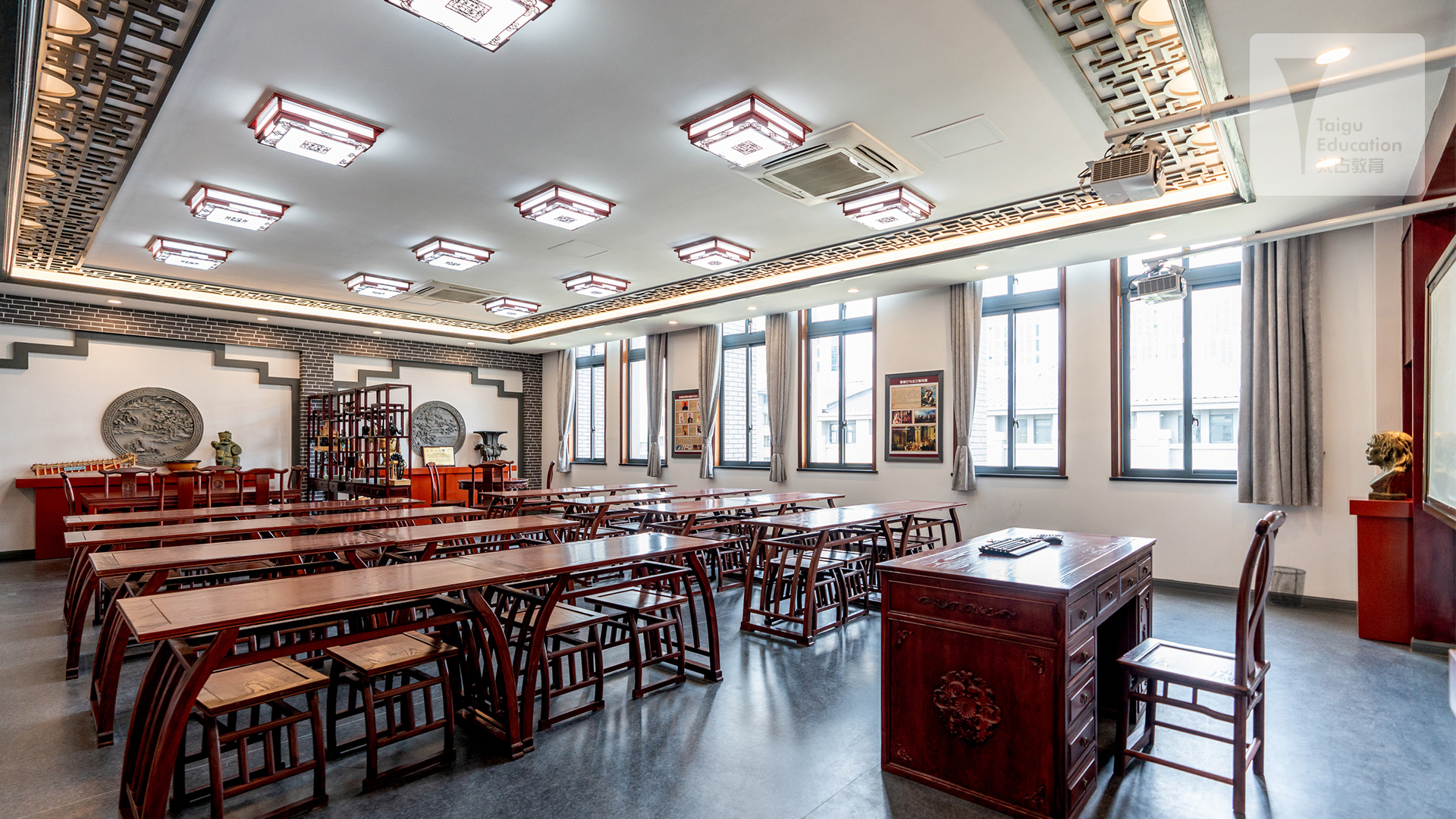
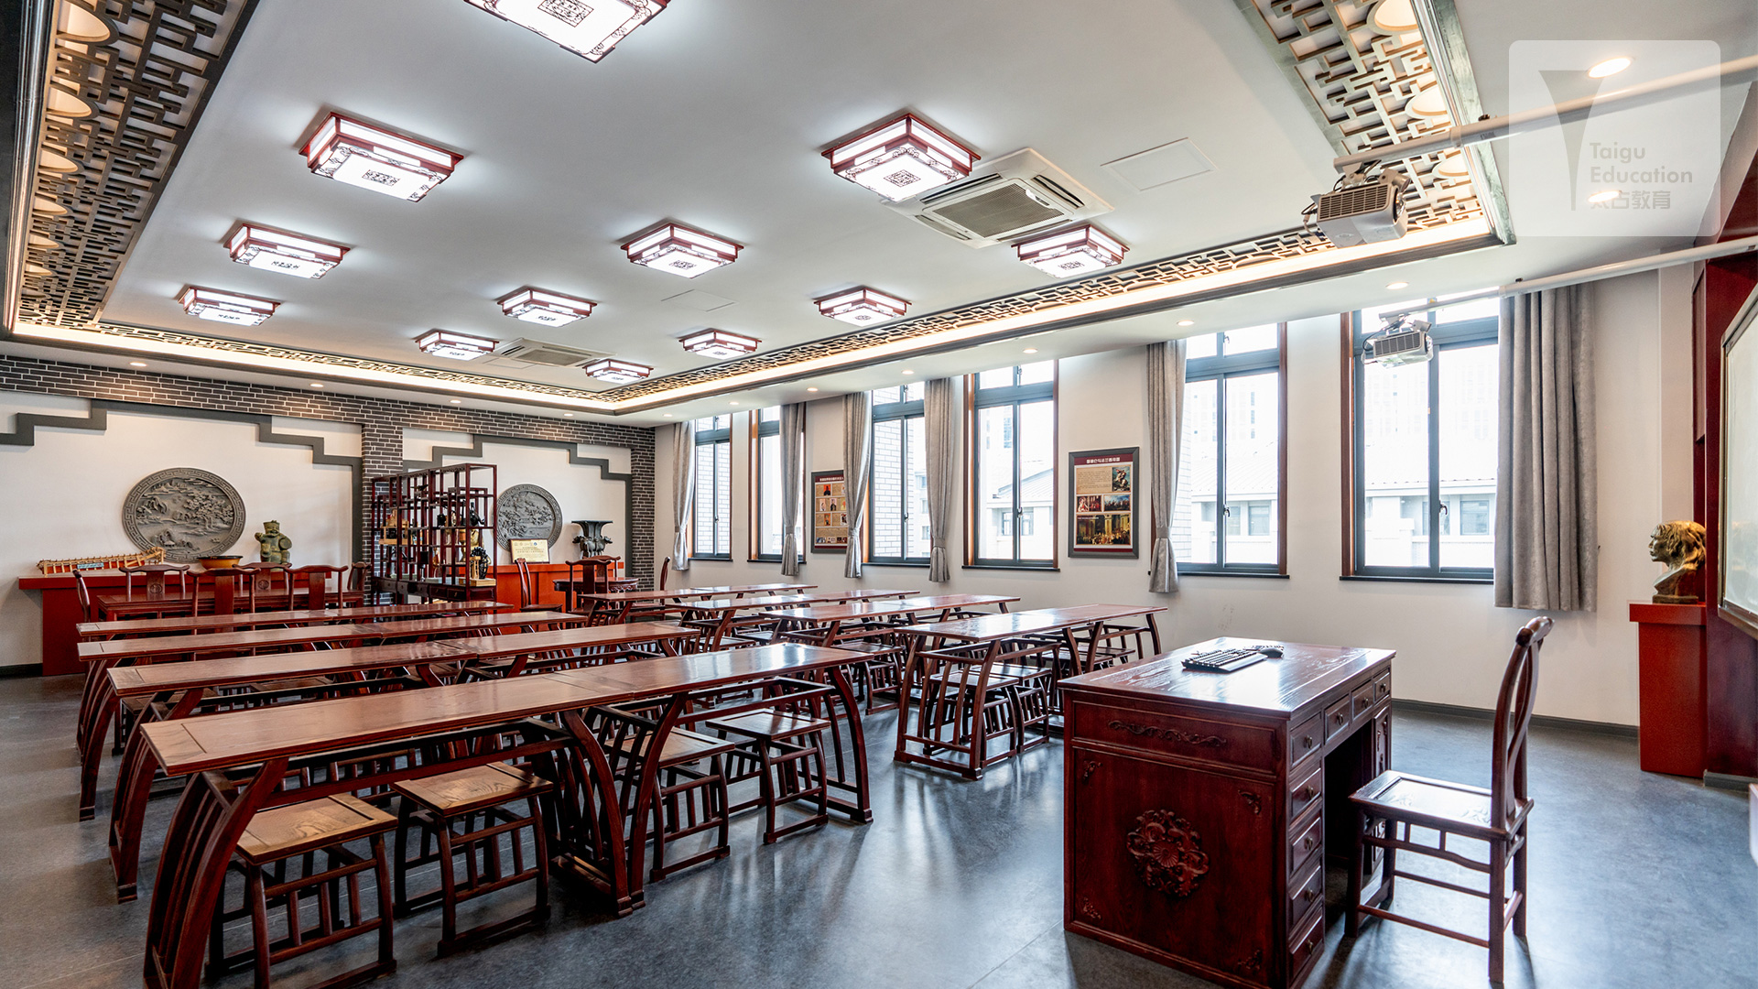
- waste bin [1266,565,1307,609]
